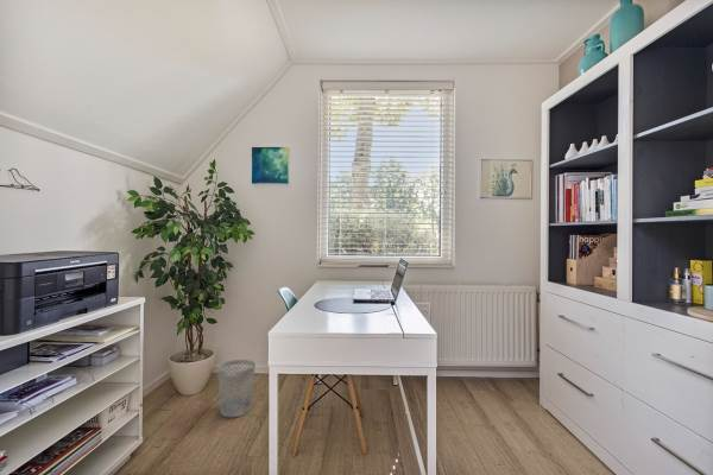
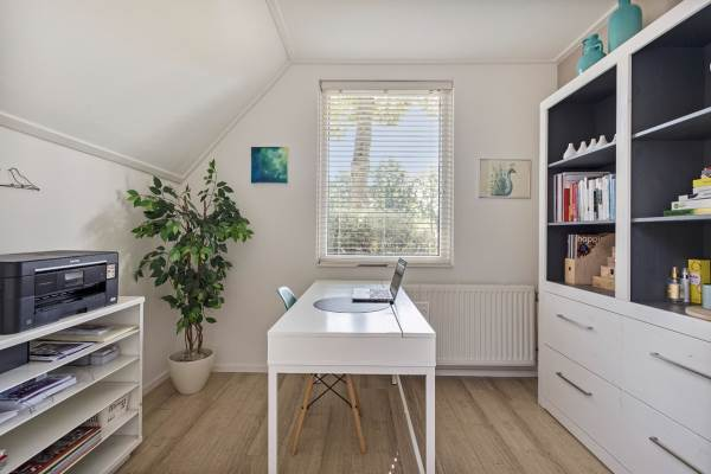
- wastebasket [216,359,257,418]
